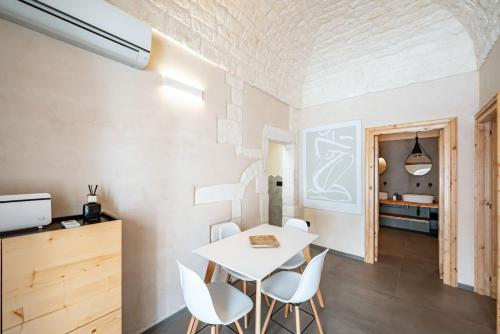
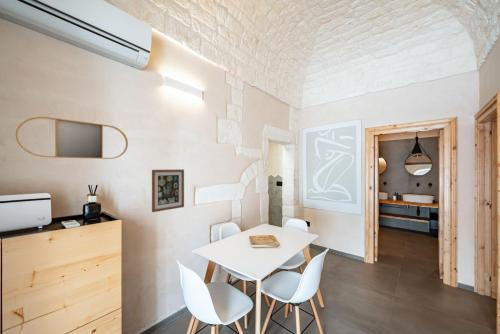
+ home mirror [15,116,129,160]
+ wall art [151,168,185,213]
